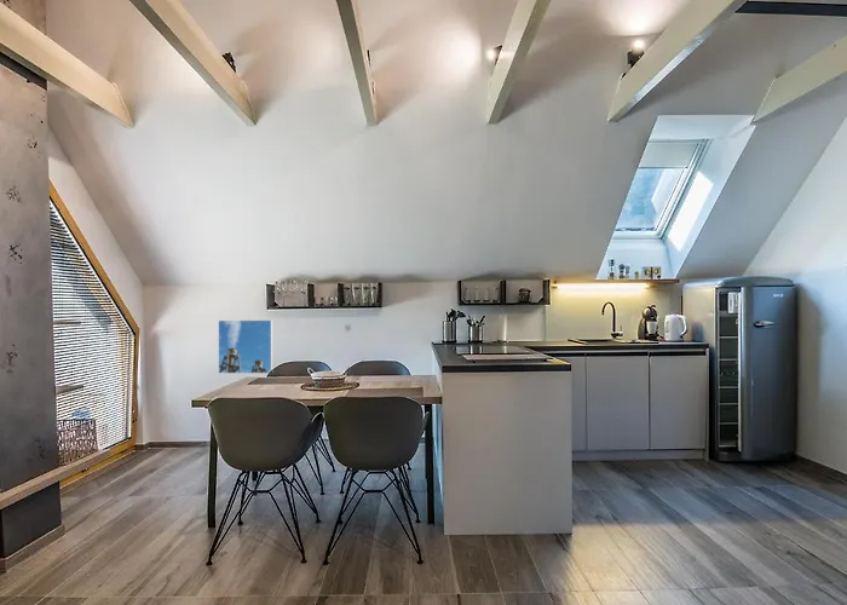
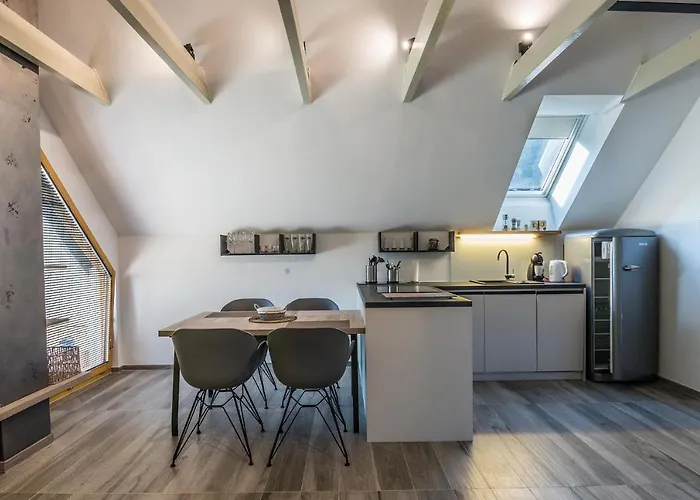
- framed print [217,318,273,375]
